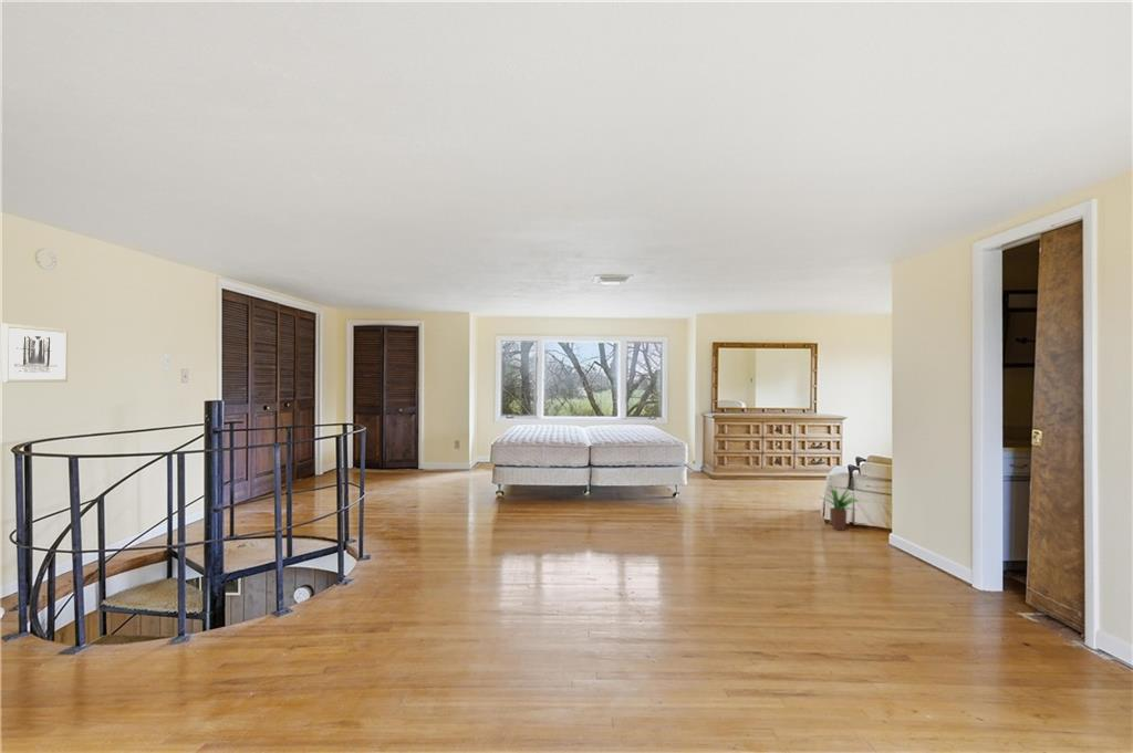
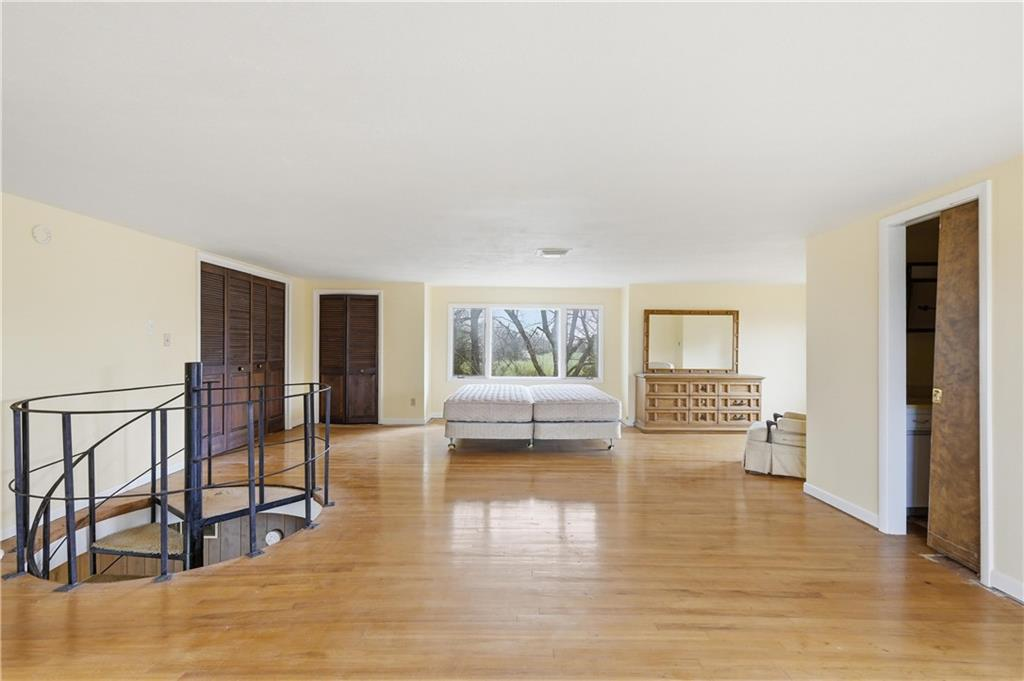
- wall art [0,323,69,384]
- potted plant [818,483,860,531]
